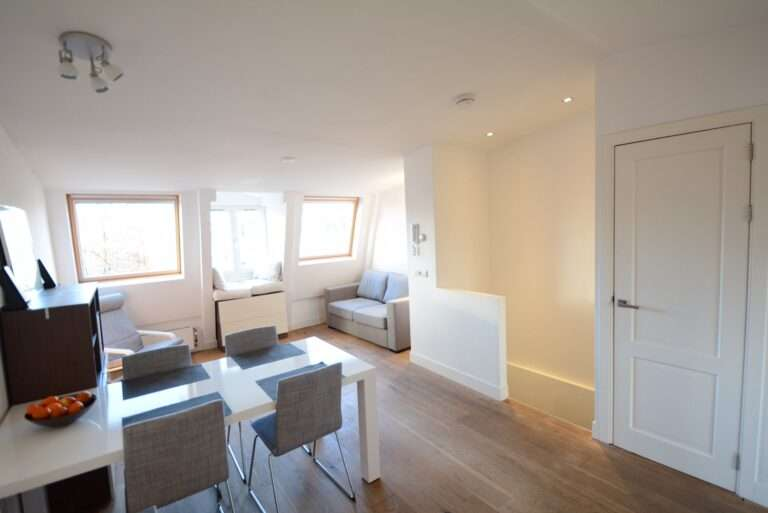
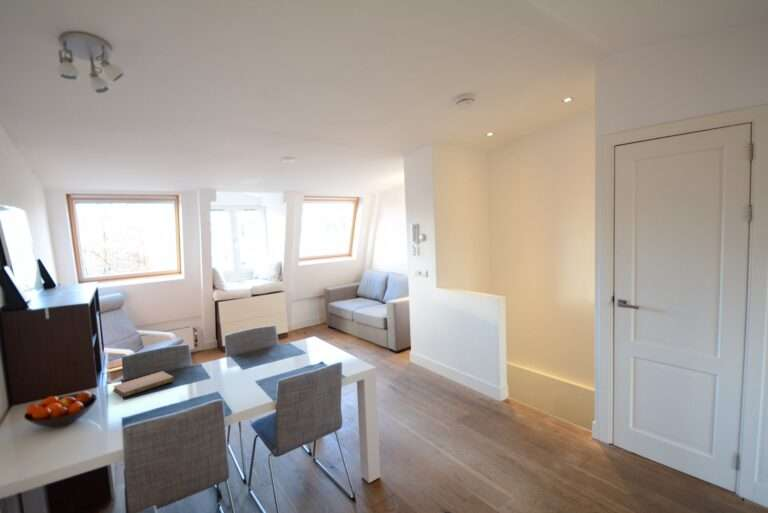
+ notebook [112,370,175,398]
